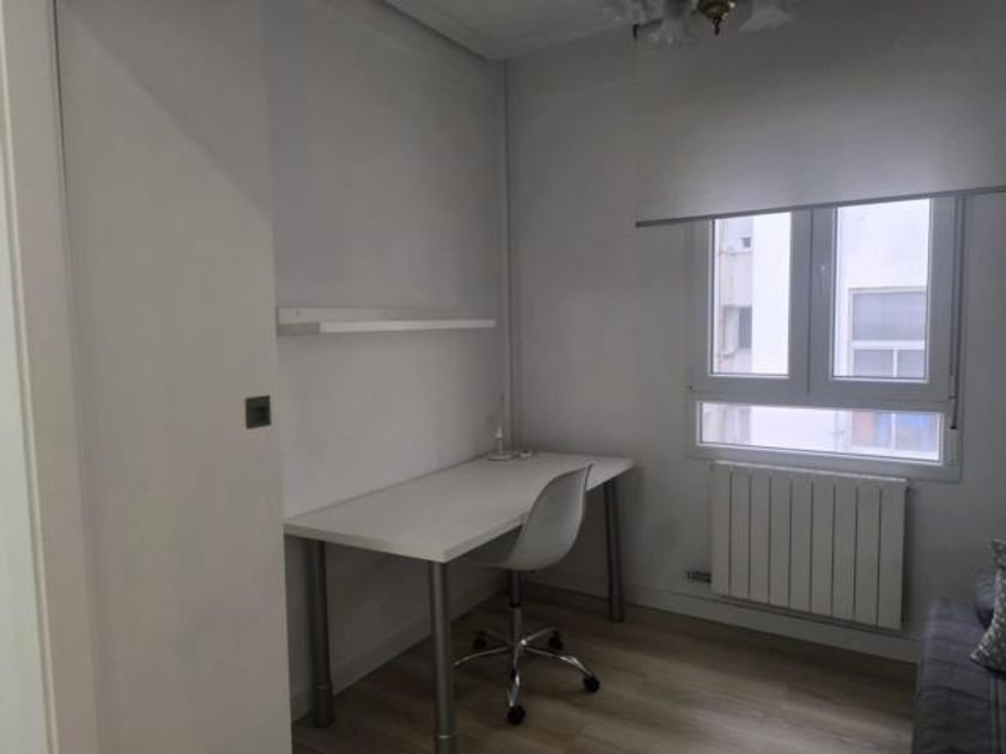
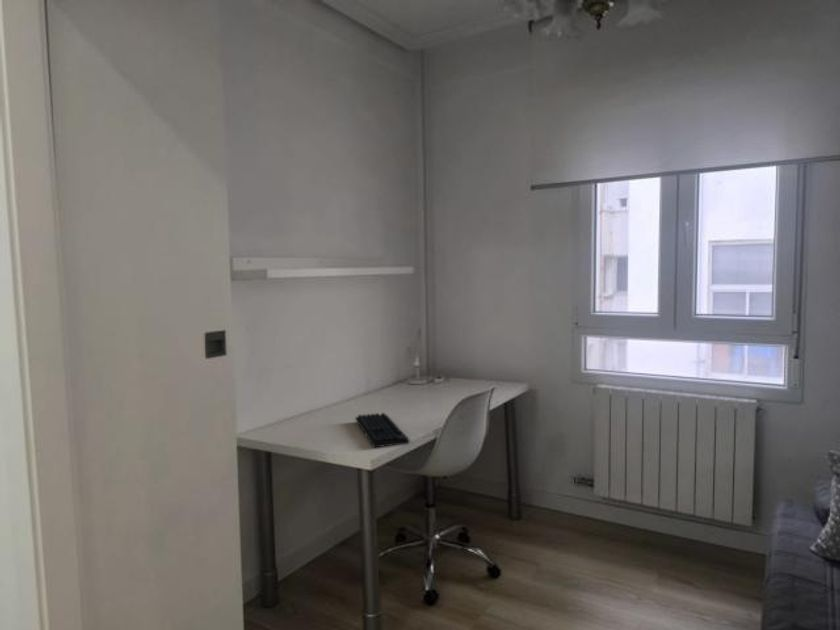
+ keyboard [354,412,411,448]
